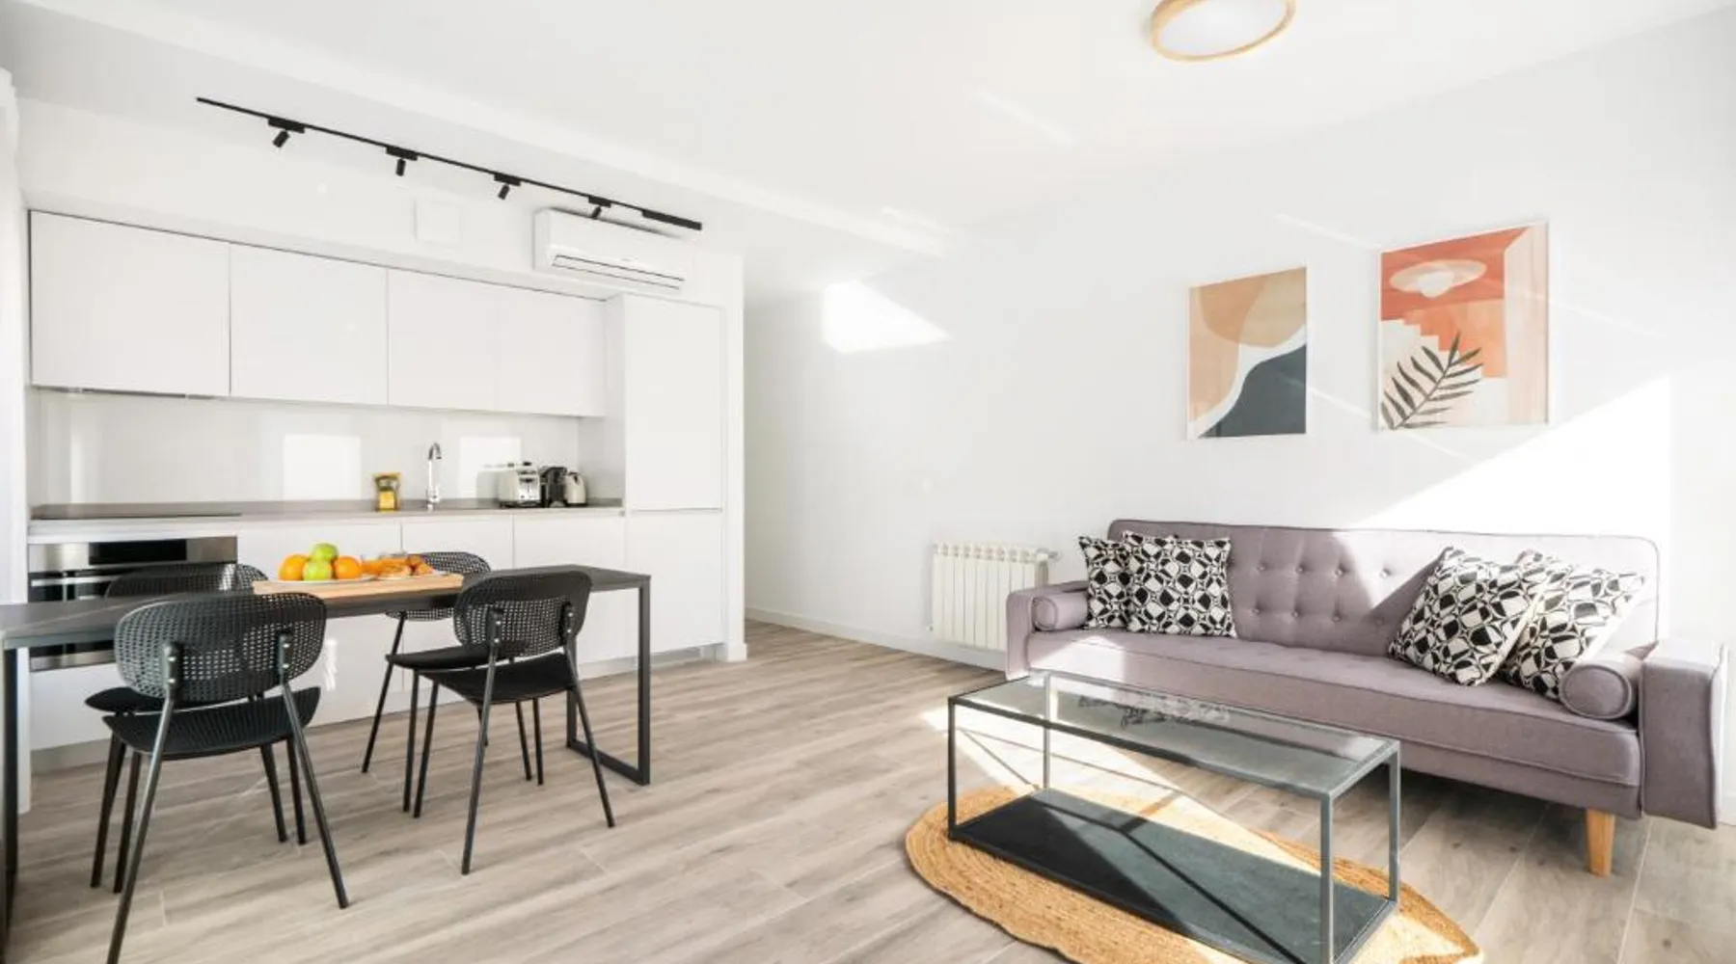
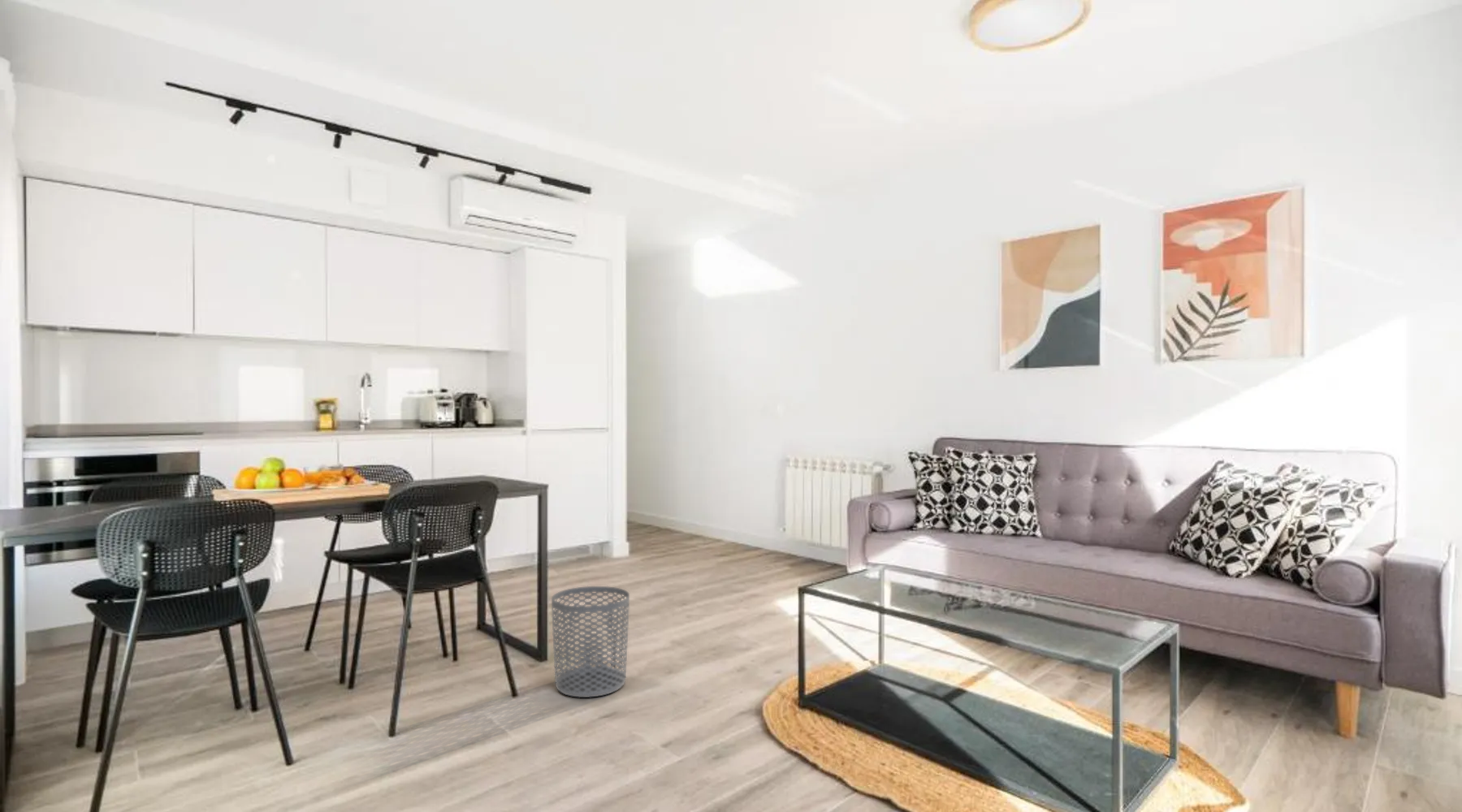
+ waste bin [551,585,630,698]
